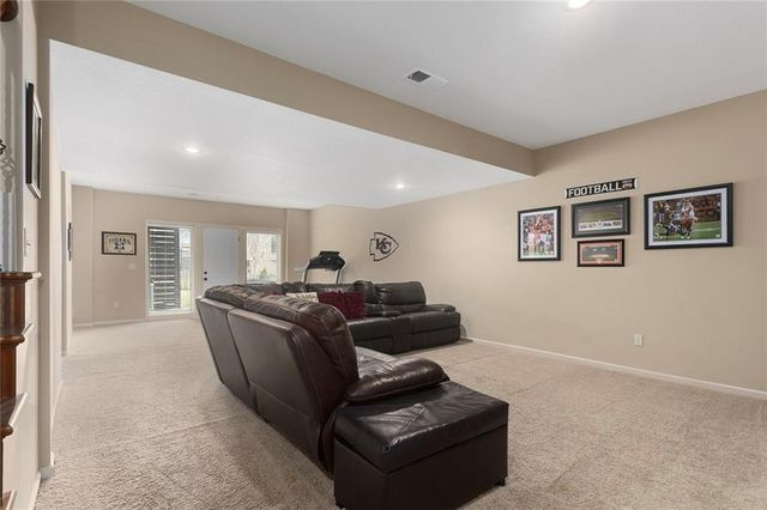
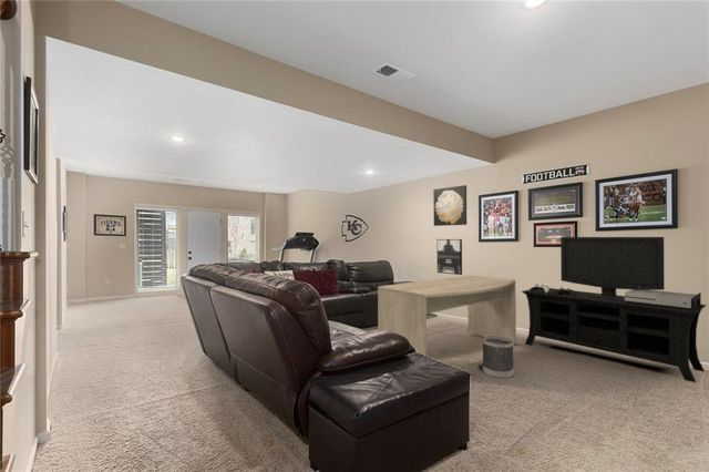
+ wall art [436,238,463,276]
+ wastebasket [482,336,515,379]
+ wall art [432,184,467,227]
+ media console [521,236,708,383]
+ desk [377,274,517,357]
